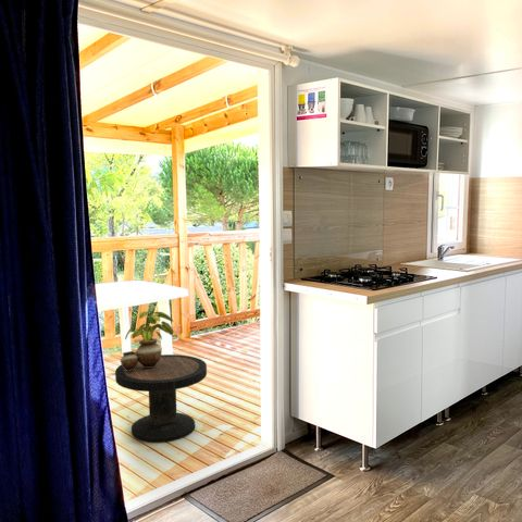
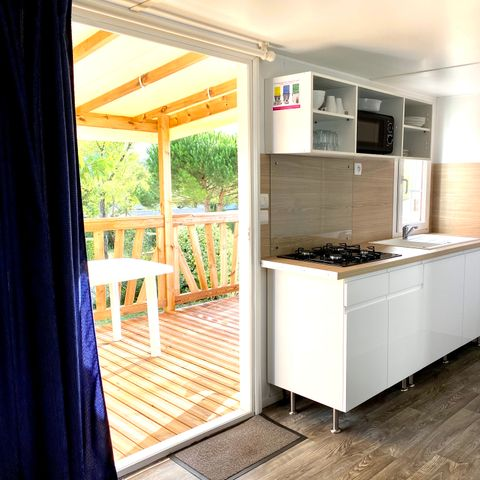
- side table [114,353,208,444]
- potted plant [120,310,174,371]
